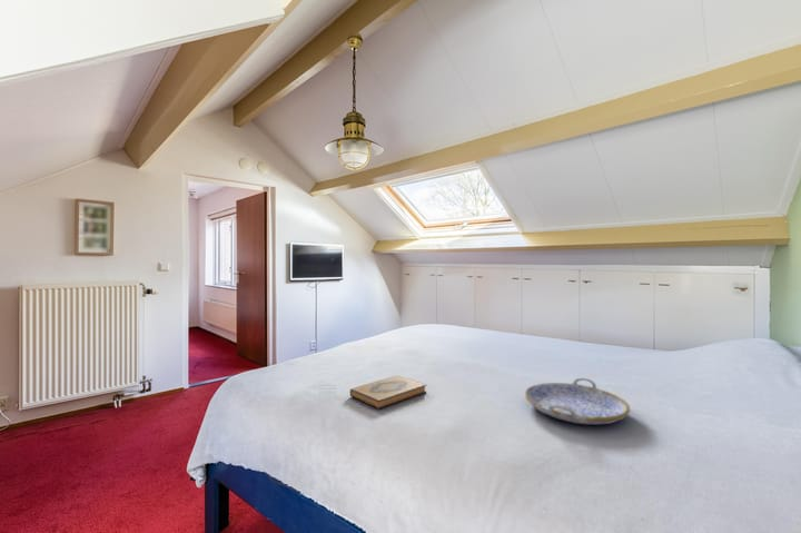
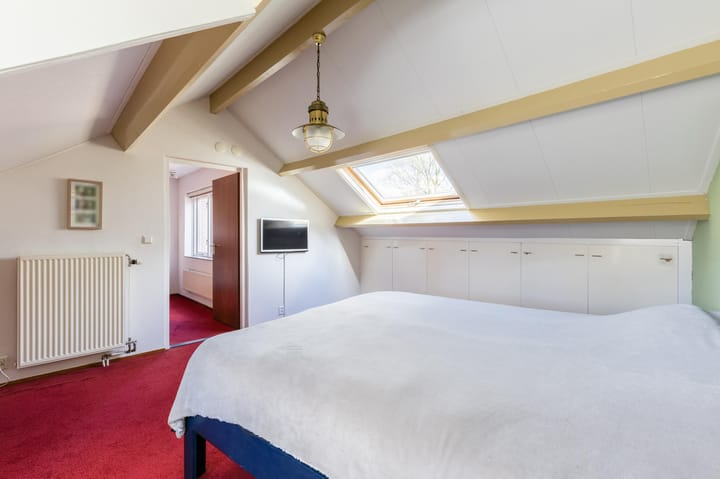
- hardback book [349,375,427,411]
- serving tray [524,377,631,425]
